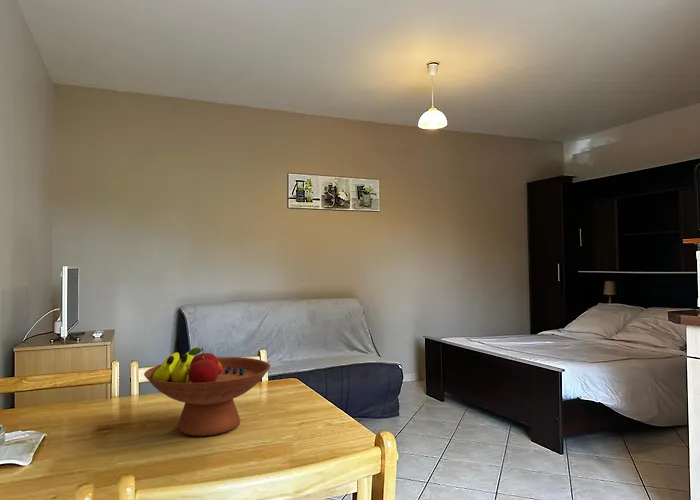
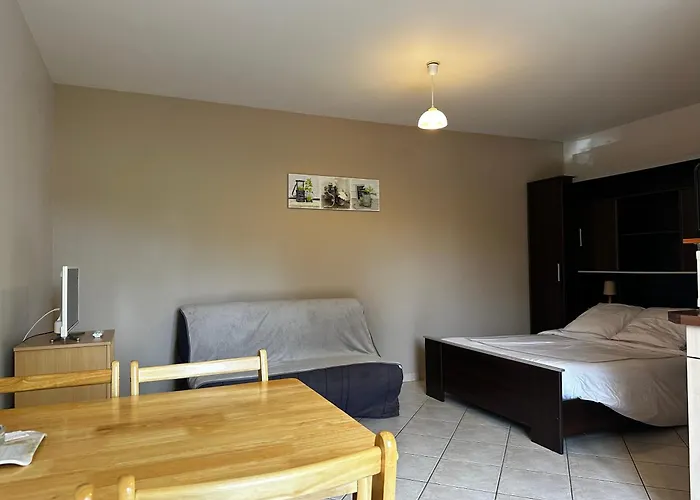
- fruit bowl [143,347,271,437]
